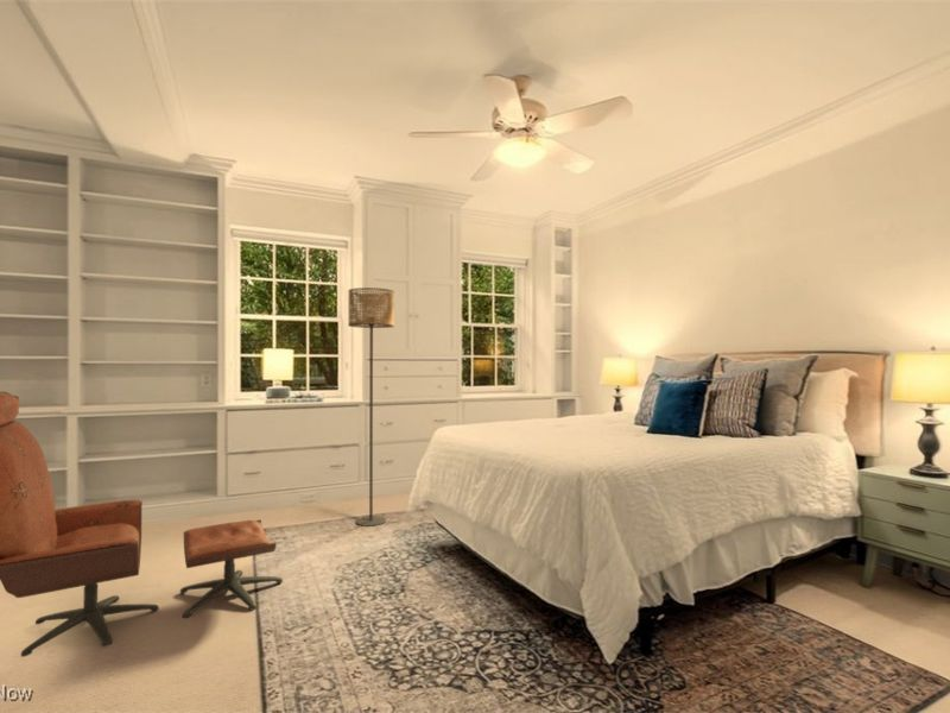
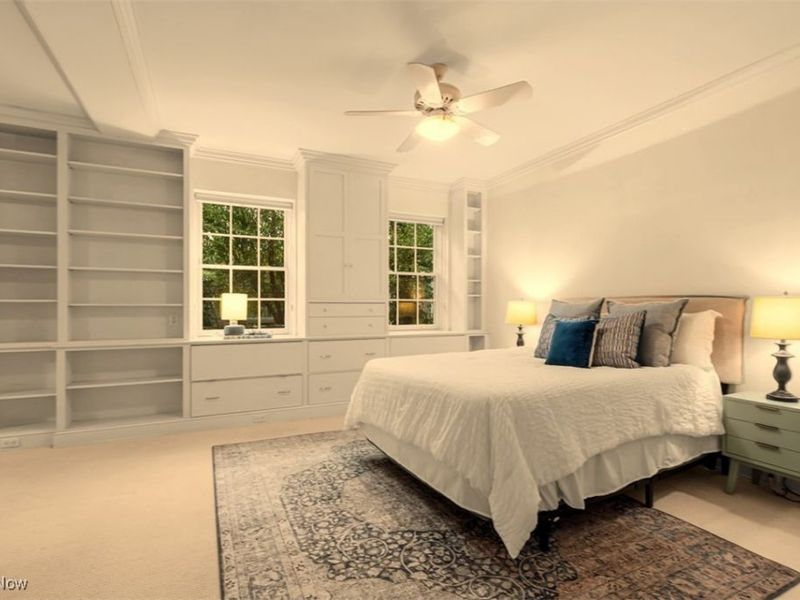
- lounge chair [0,391,284,658]
- floor lamp [347,286,395,528]
